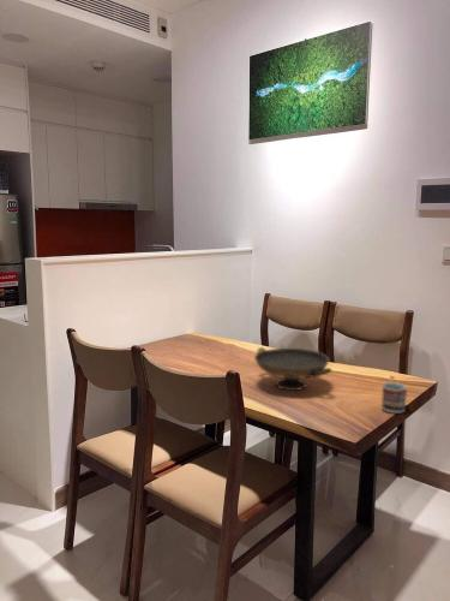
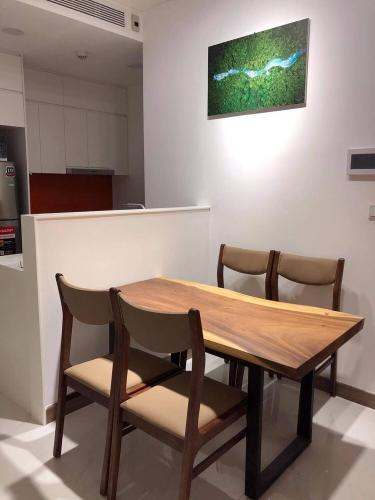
- cup [380,381,408,415]
- decorative bowl [253,346,332,392]
